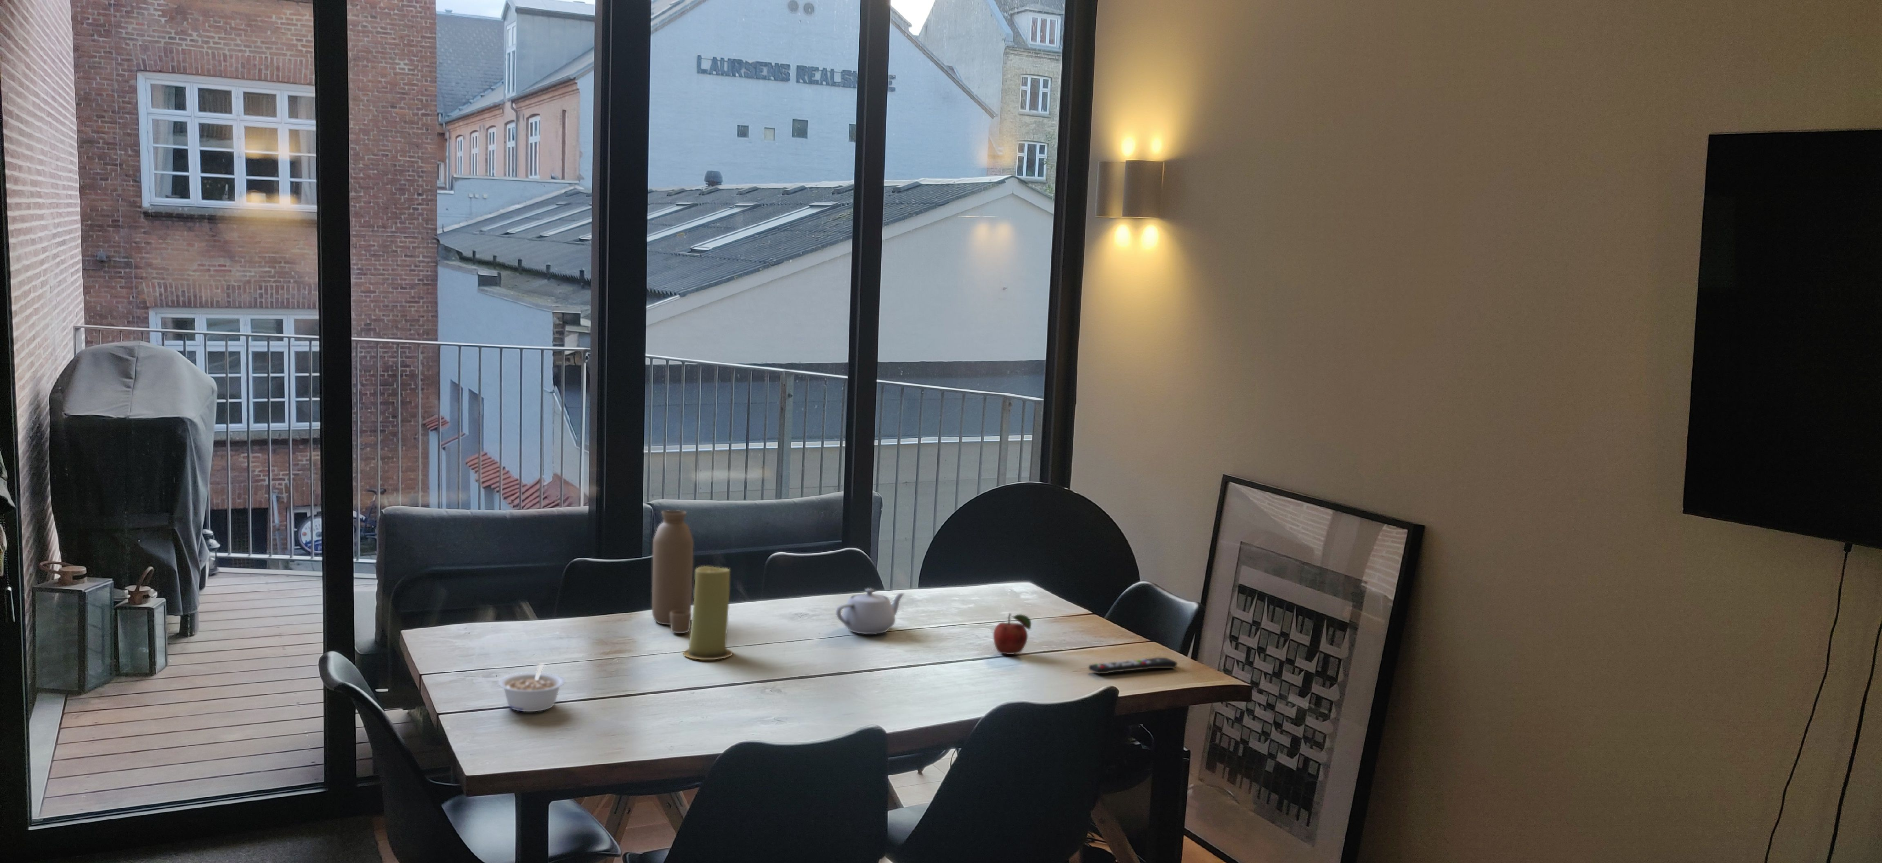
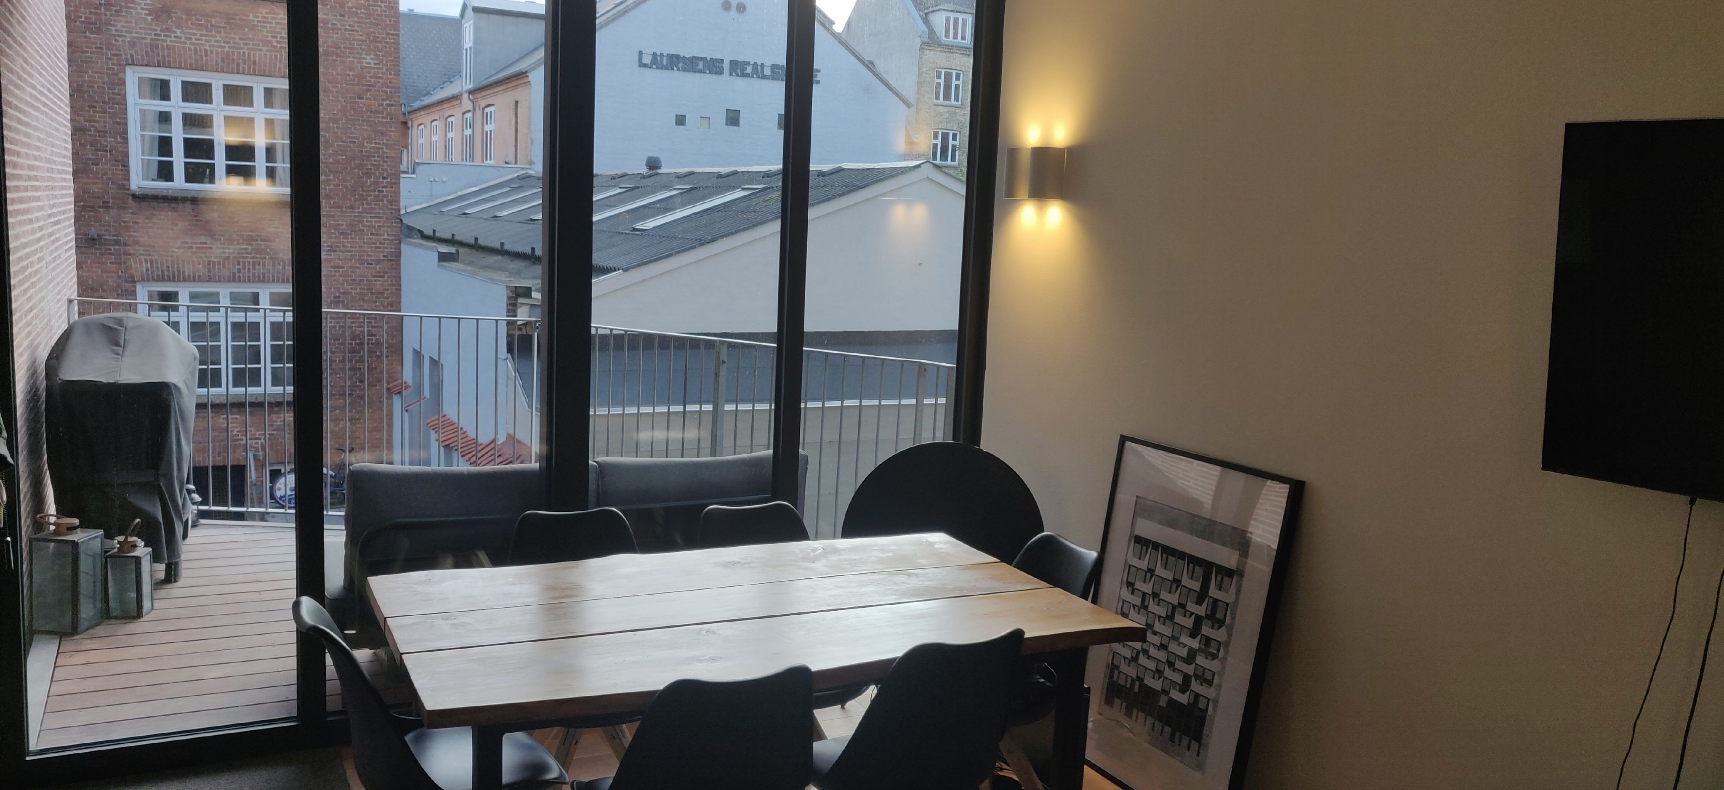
- water bottle [652,510,694,634]
- teapot [835,588,905,635]
- fruit [993,613,1032,654]
- remote control [1087,657,1179,675]
- legume [498,664,565,712]
- candle [682,565,733,660]
